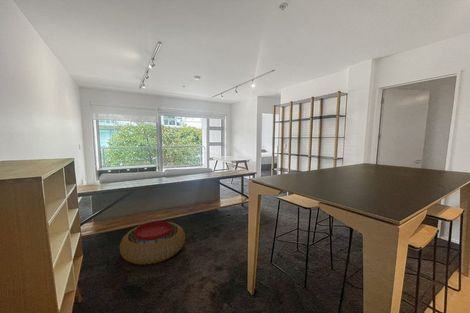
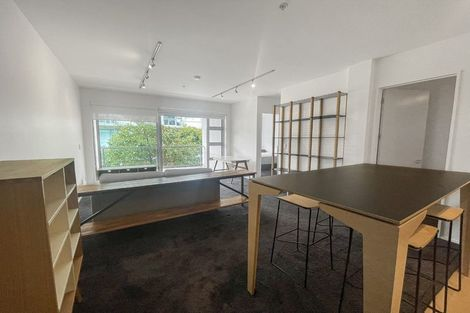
- pouf [119,220,186,266]
